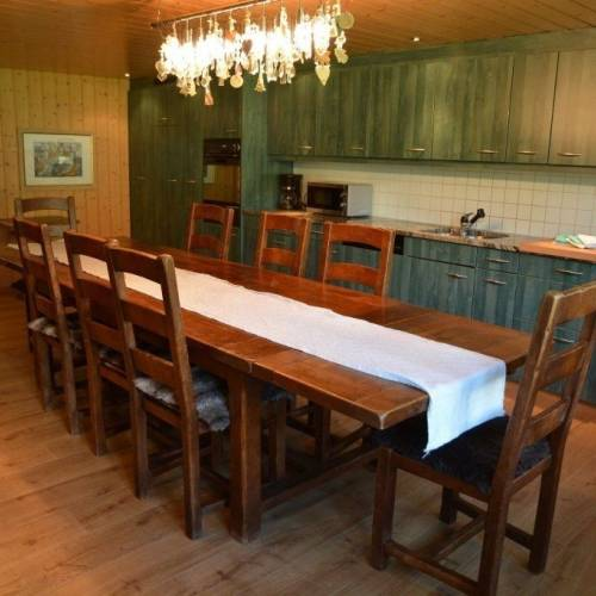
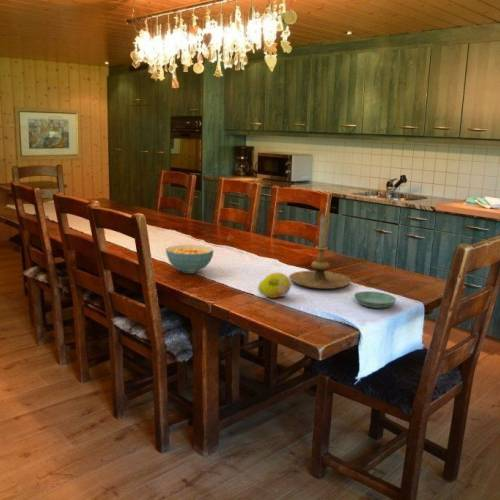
+ cereal bowl [165,244,215,275]
+ fruit [257,272,292,299]
+ candle holder [288,213,352,290]
+ saucer [353,290,397,309]
